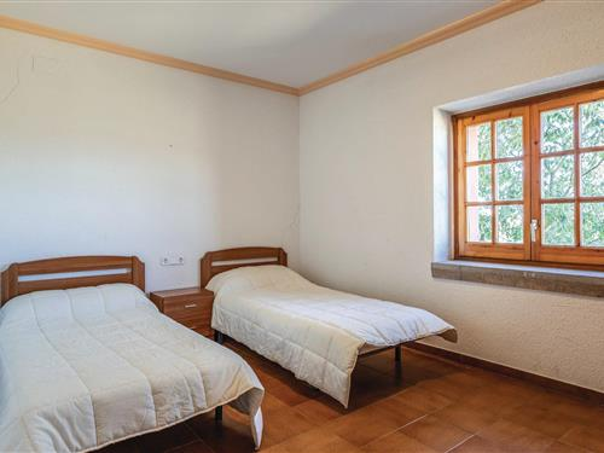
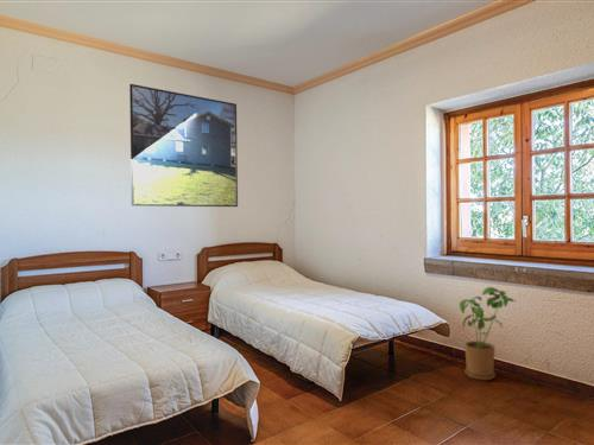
+ house plant [459,286,518,381]
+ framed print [128,83,239,208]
